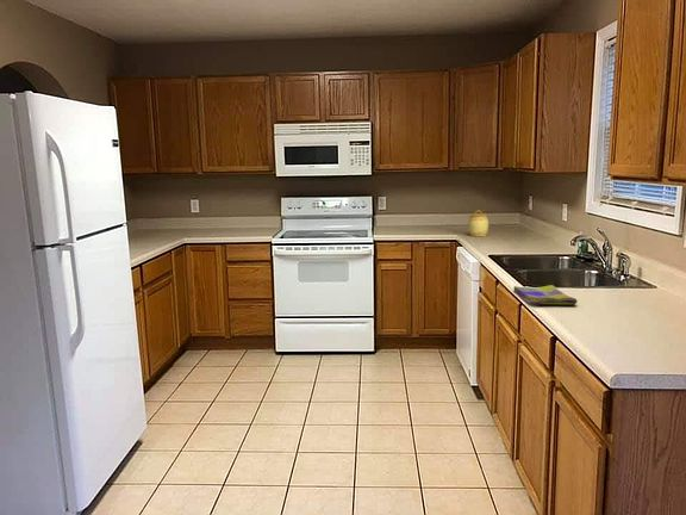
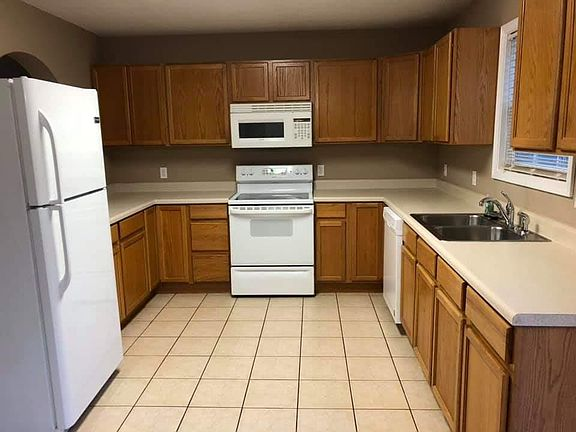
- jar [467,209,489,237]
- dish towel [513,284,579,305]
